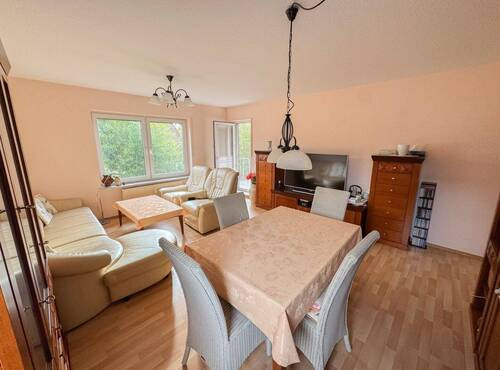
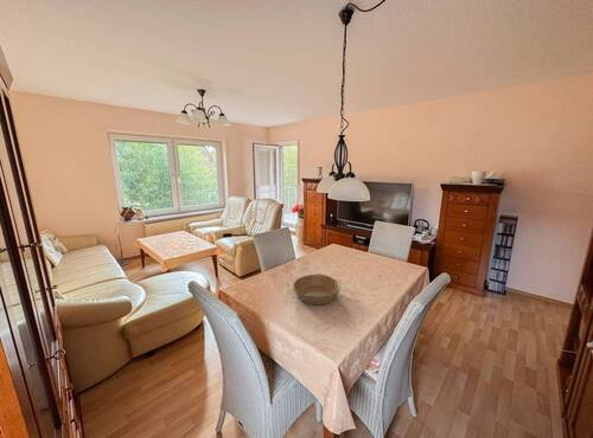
+ bowl [292,273,342,305]
